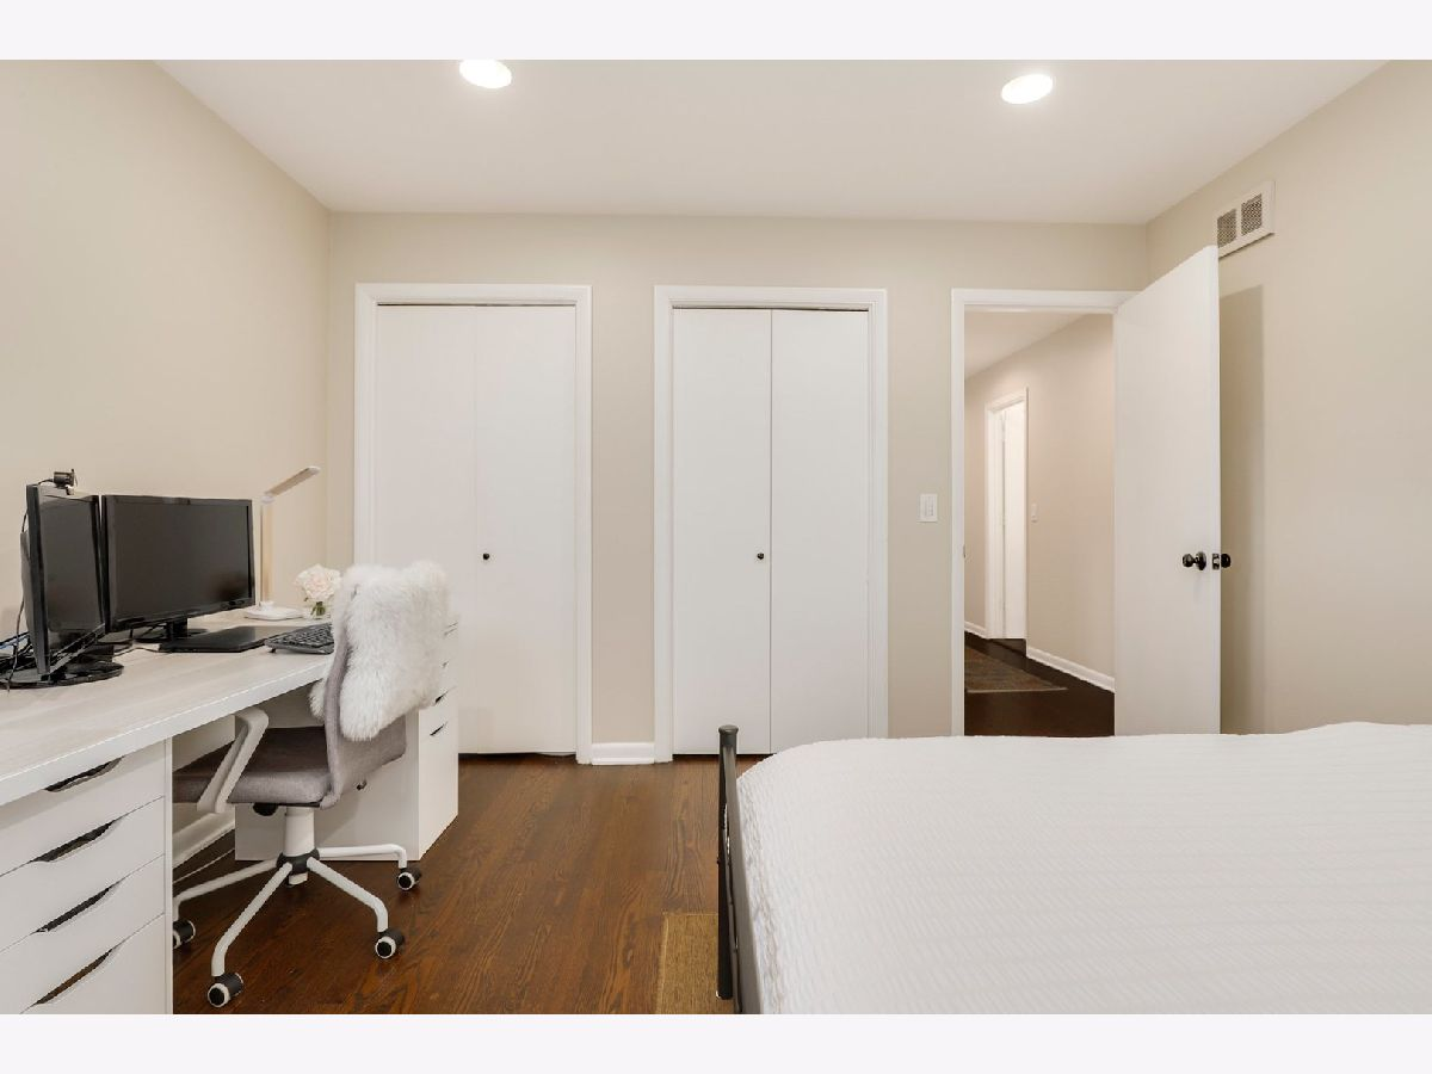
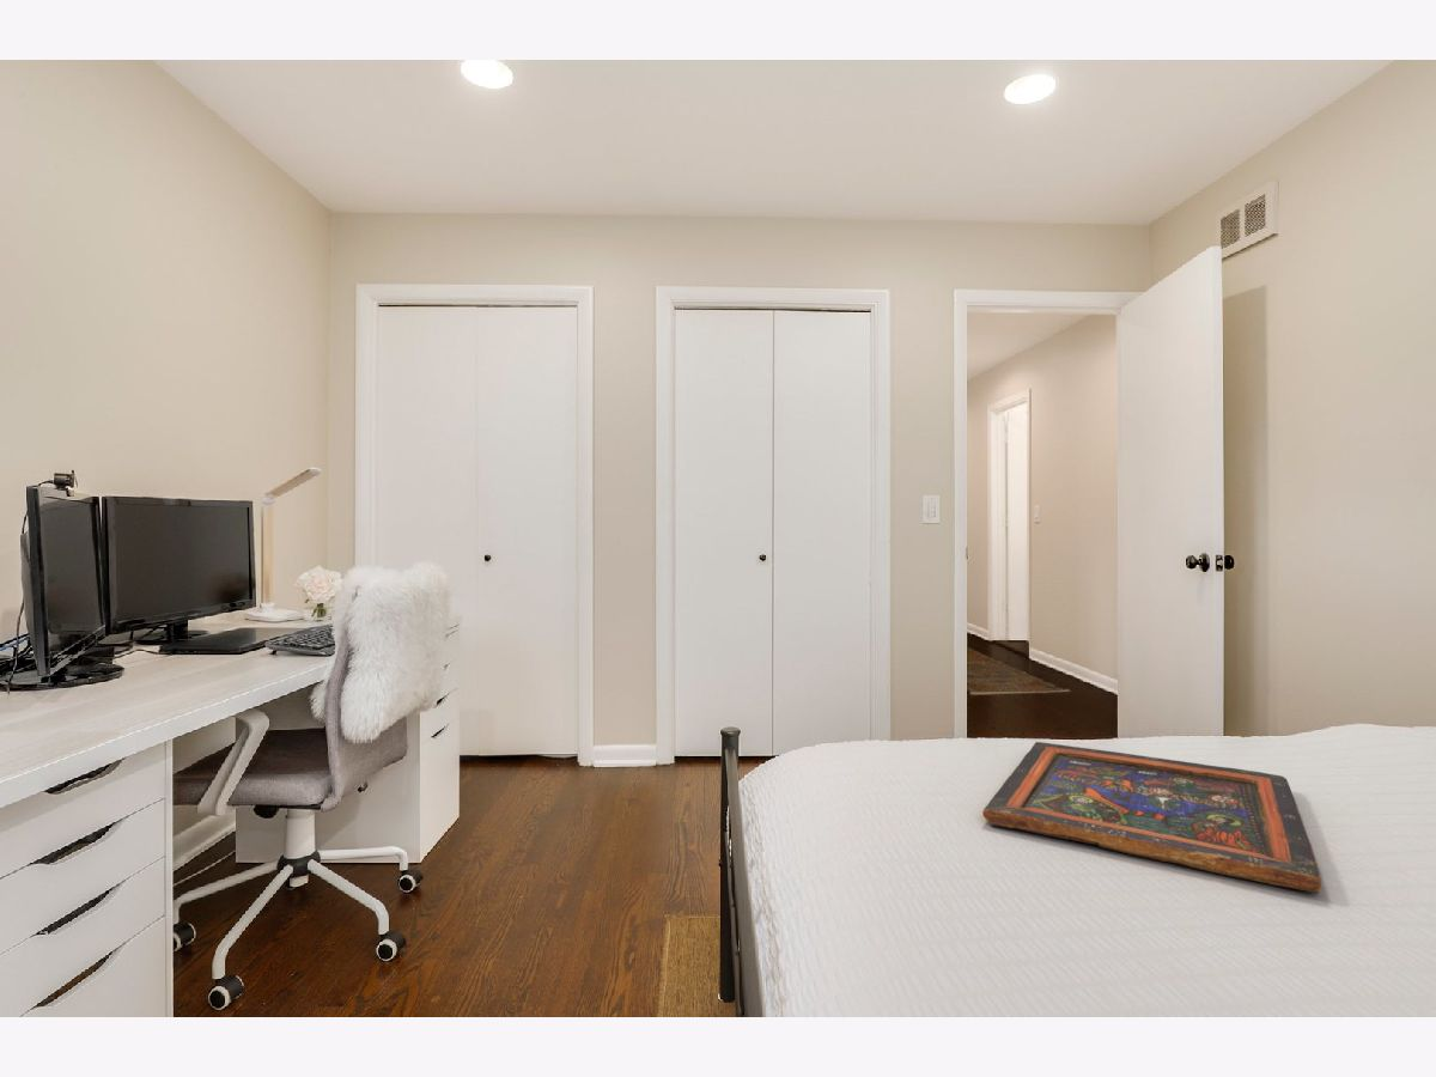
+ painted panel [981,741,1322,894]
